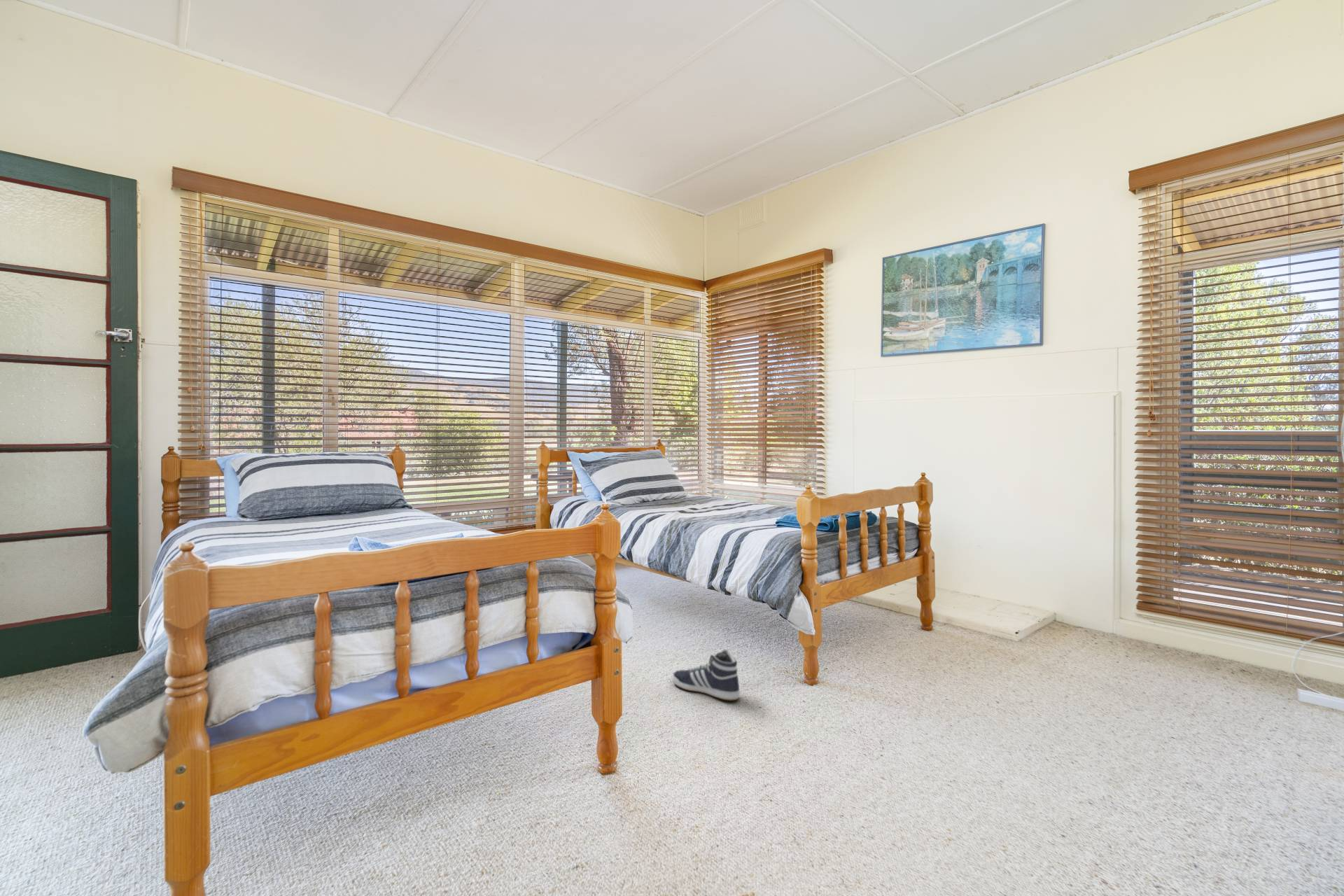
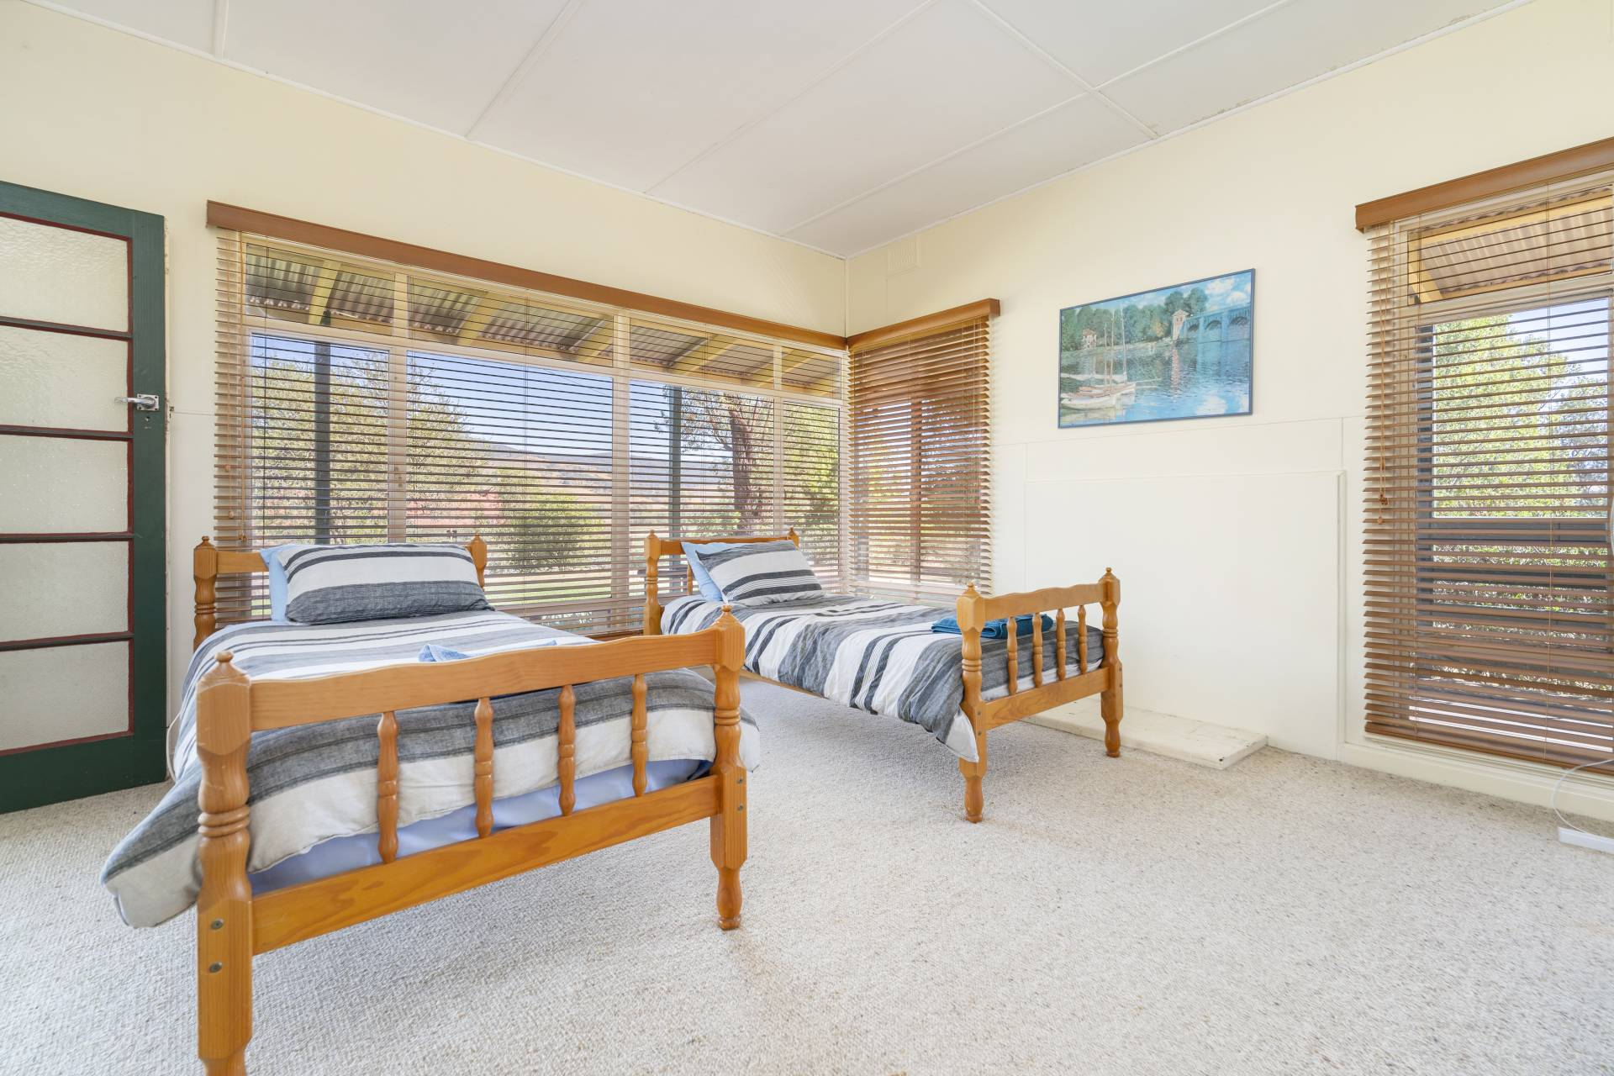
- sneaker [671,649,741,701]
